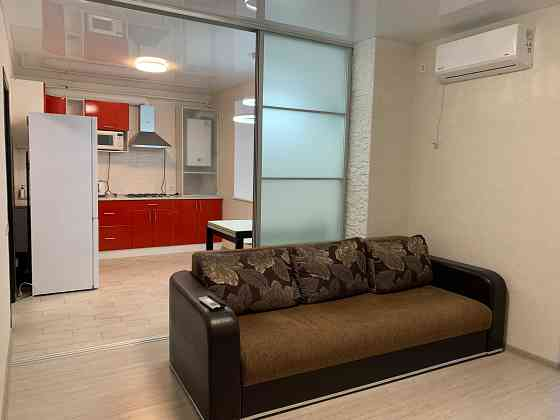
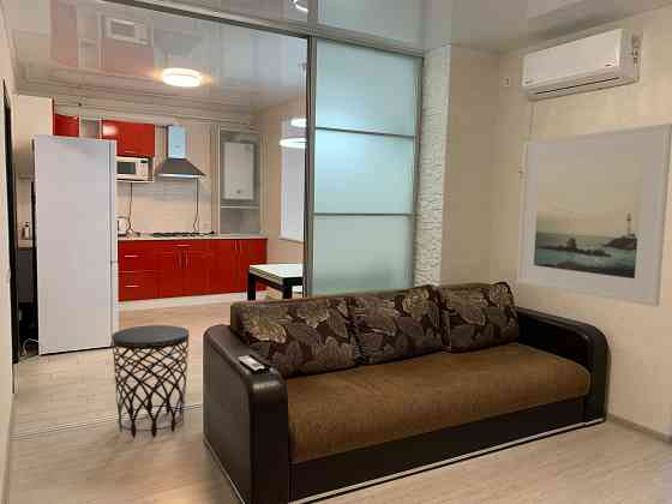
+ side table [112,324,191,439]
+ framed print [516,122,672,307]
